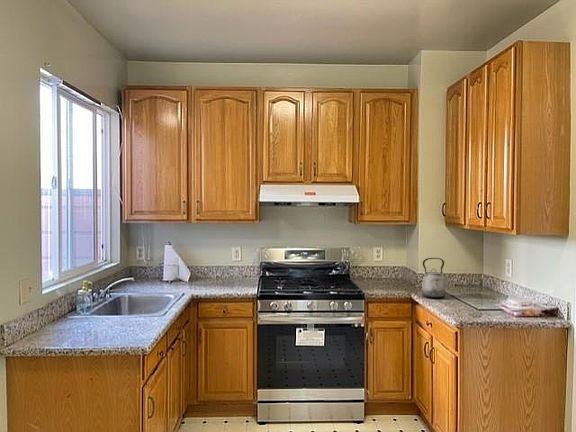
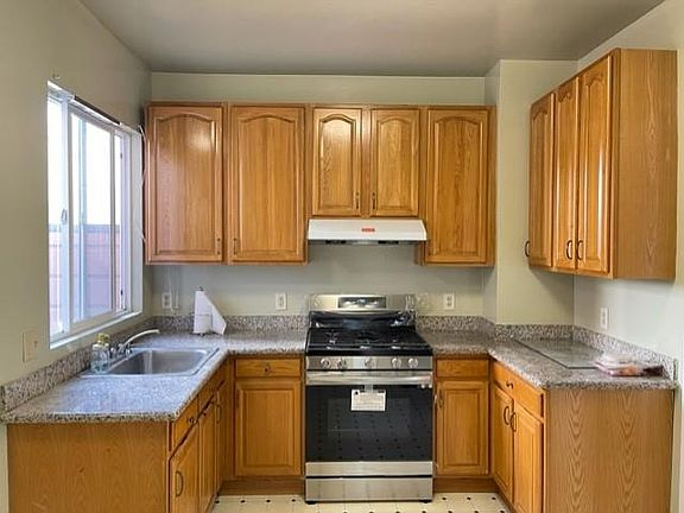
- kettle [420,257,452,299]
